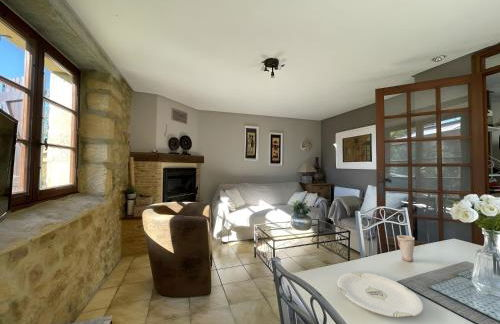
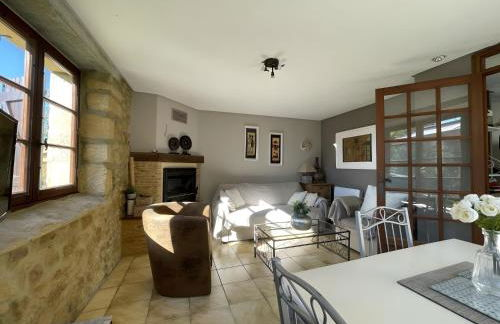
- plate [337,271,424,319]
- cup [396,234,415,262]
